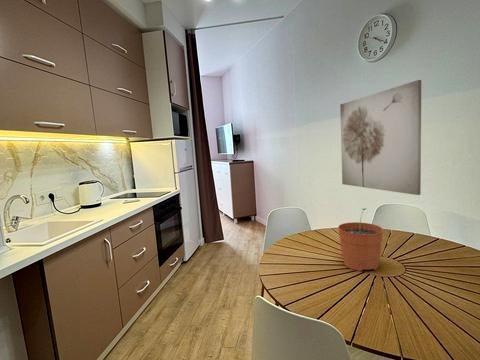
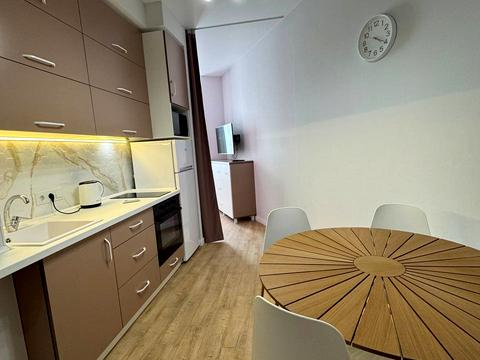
- plant pot [337,208,384,272]
- wall art [339,79,422,196]
